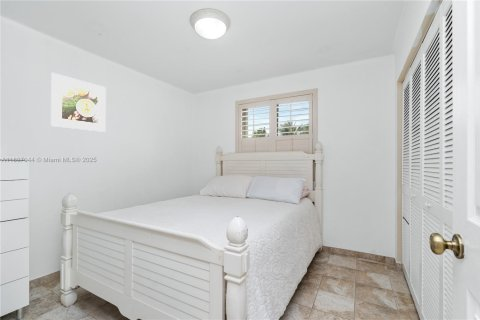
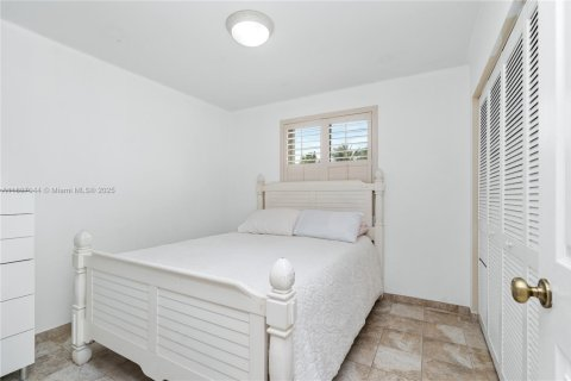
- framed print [50,72,107,133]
